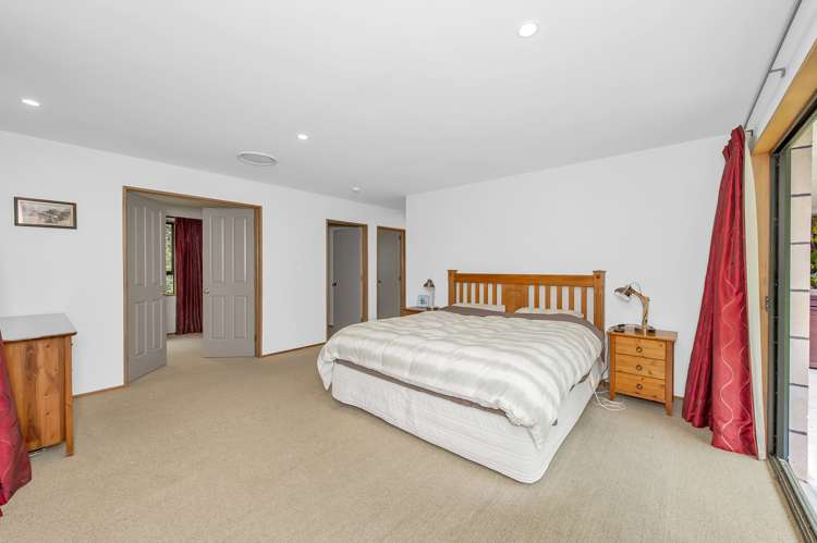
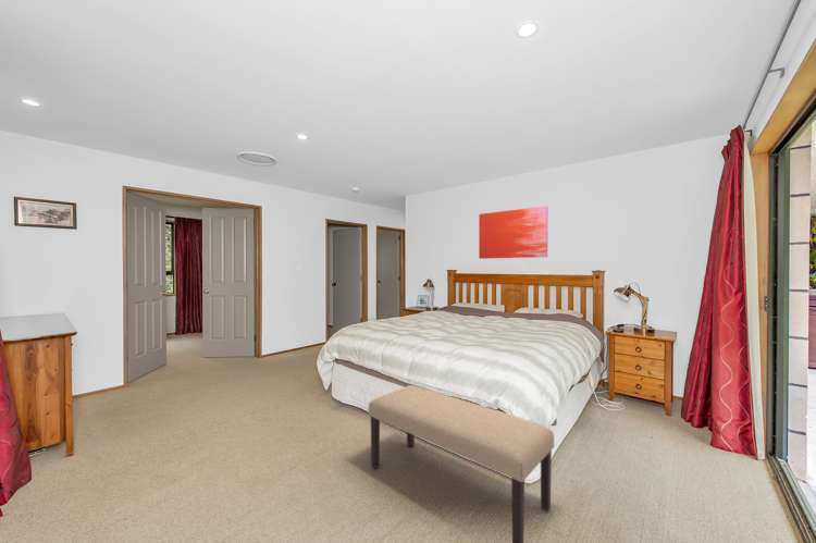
+ bench [368,384,555,543]
+ wall art [478,205,548,260]
